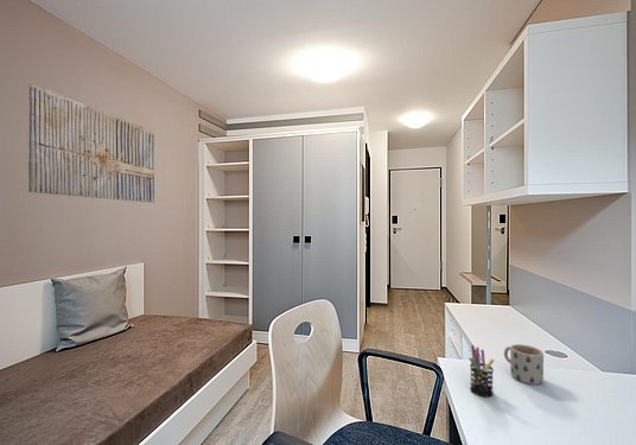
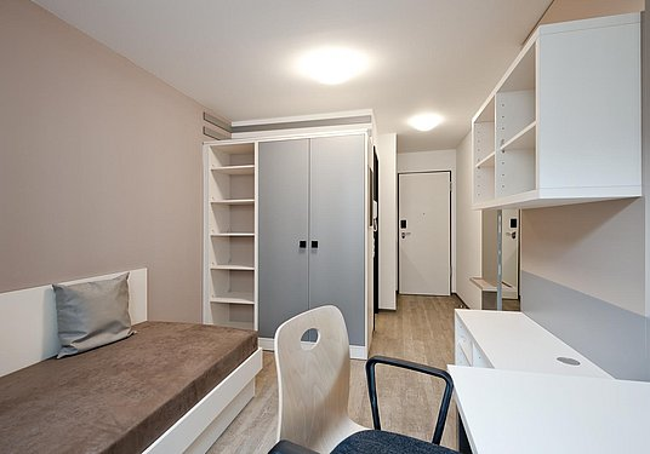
- pen holder [468,344,495,398]
- wall art [27,83,155,204]
- mug [503,343,545,386]
